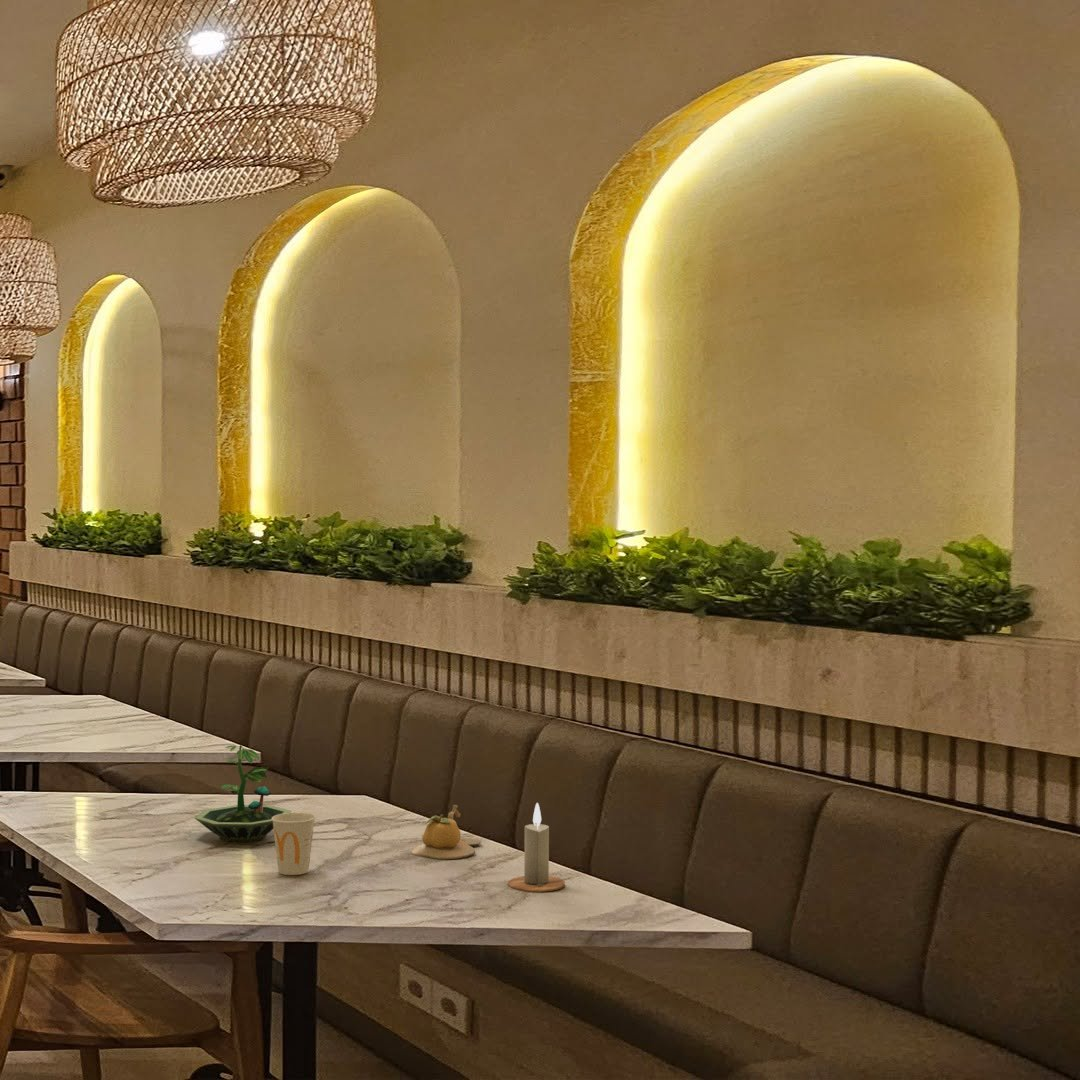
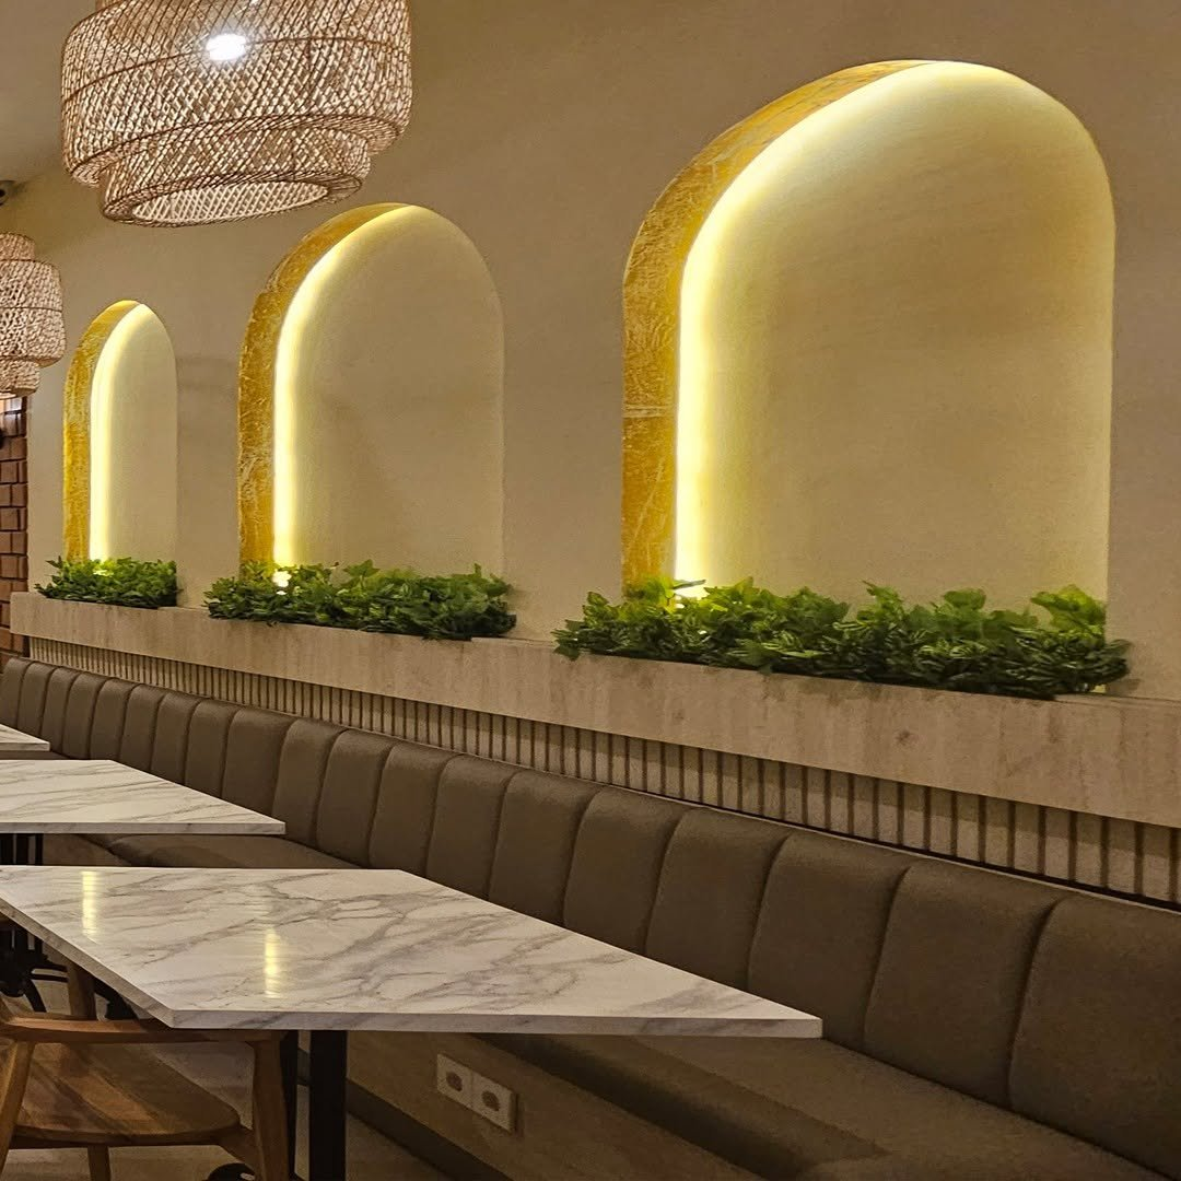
- candle [507,802,566,893]
- terrarium [194,744,292,843]
- cup [272,812,317,876]
- decorative pumpkin [411,804,482,860]
